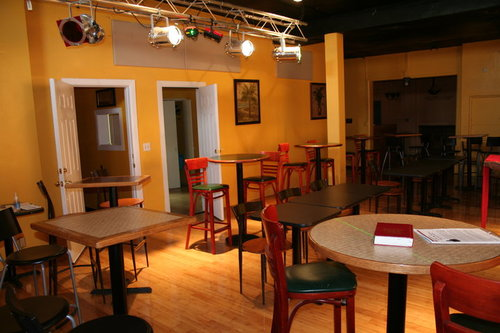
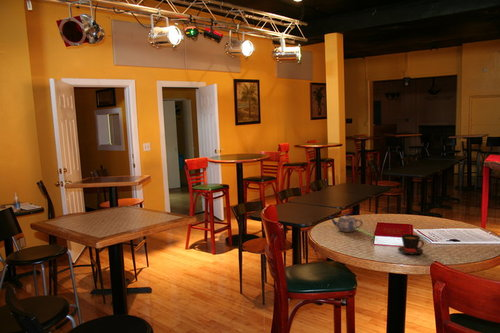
+ teapot [328,213,363,233]
+ teacup [397,233,425,256]
